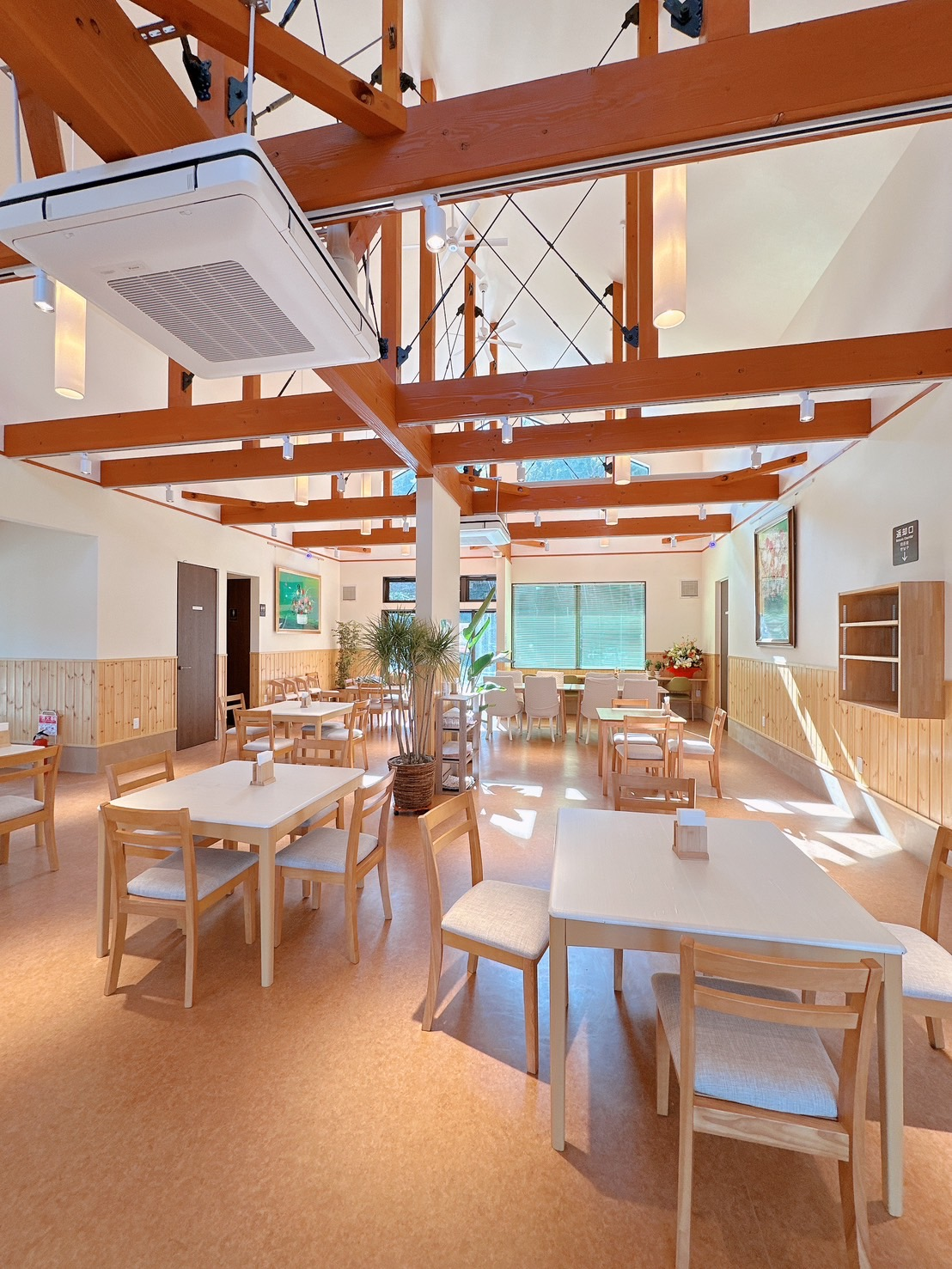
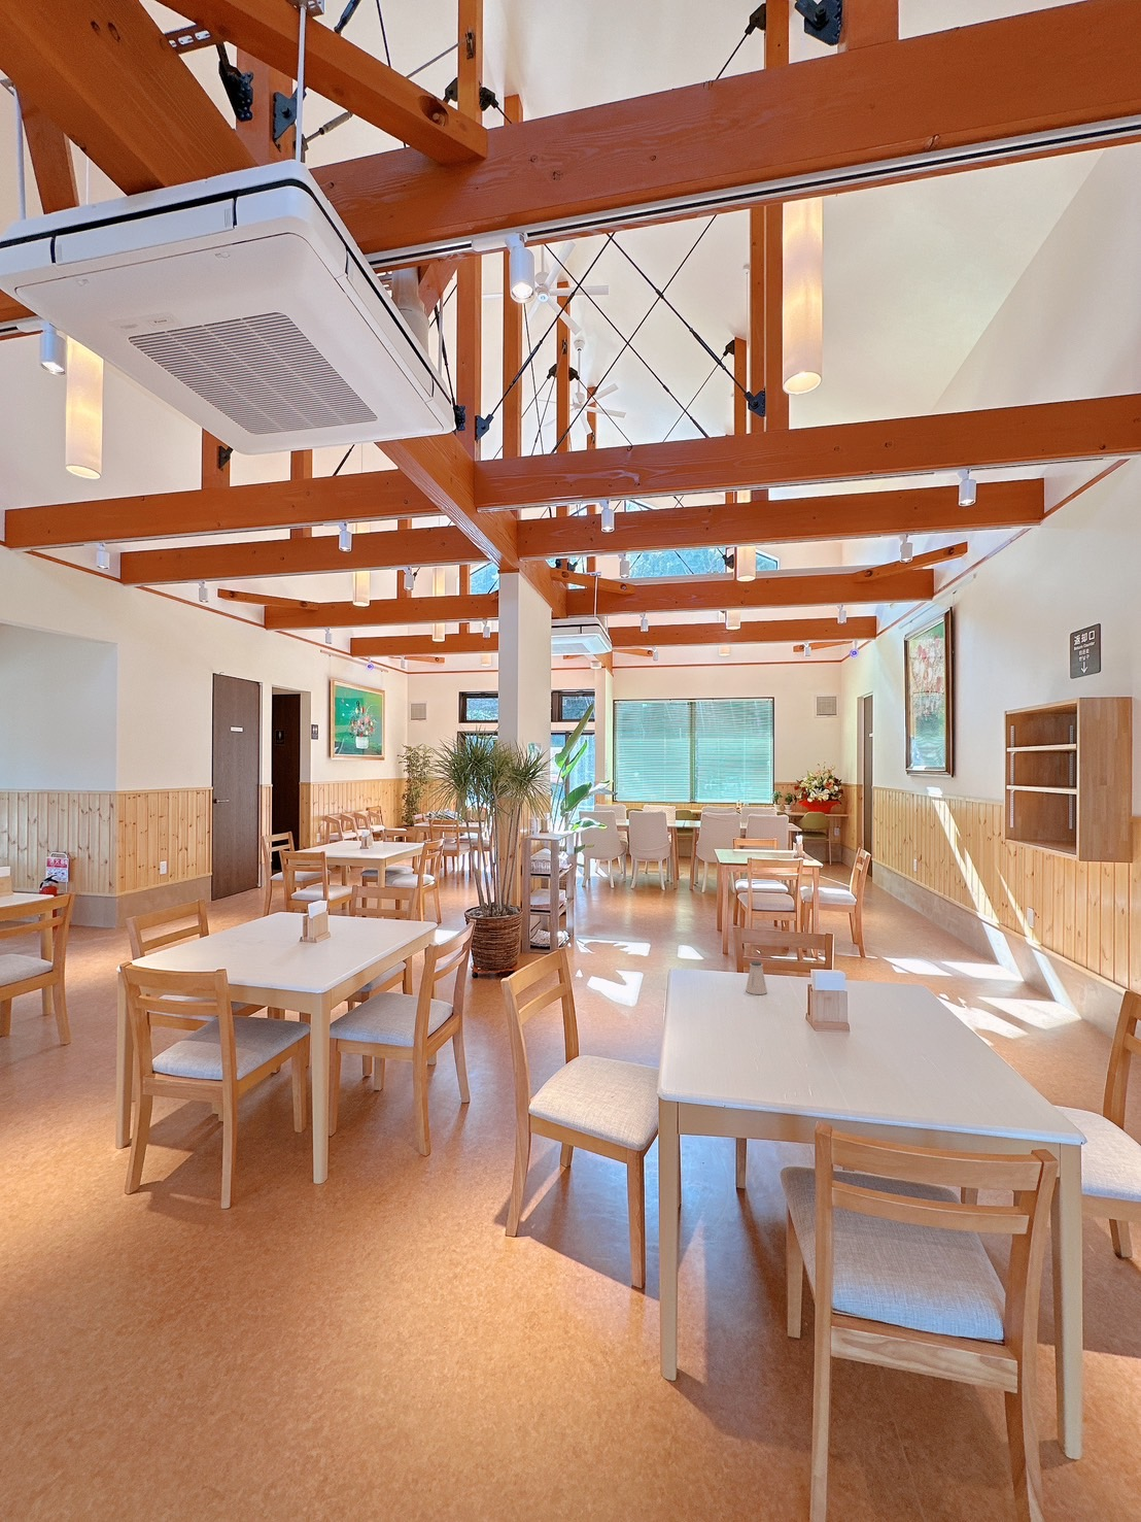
+ saltshaker [744,961,768,995]
